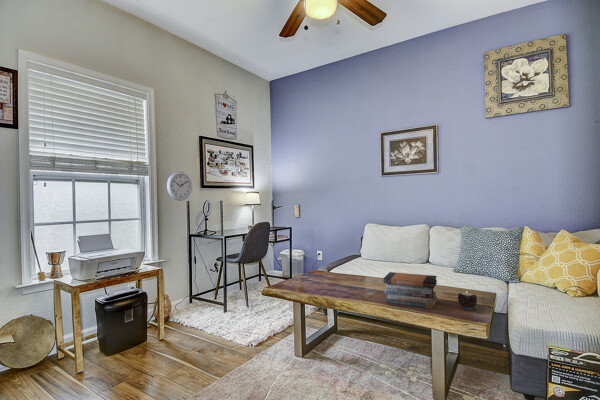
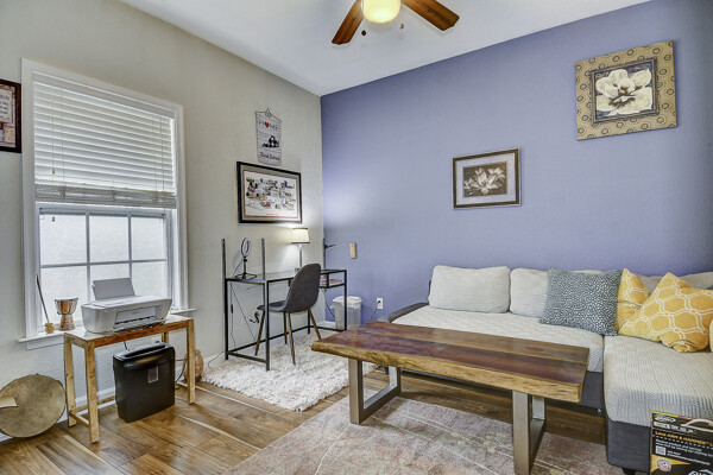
- candle [457,291,478,311]
- wall clock [166,171,193,202]
- book stack [382,271,438,310]
